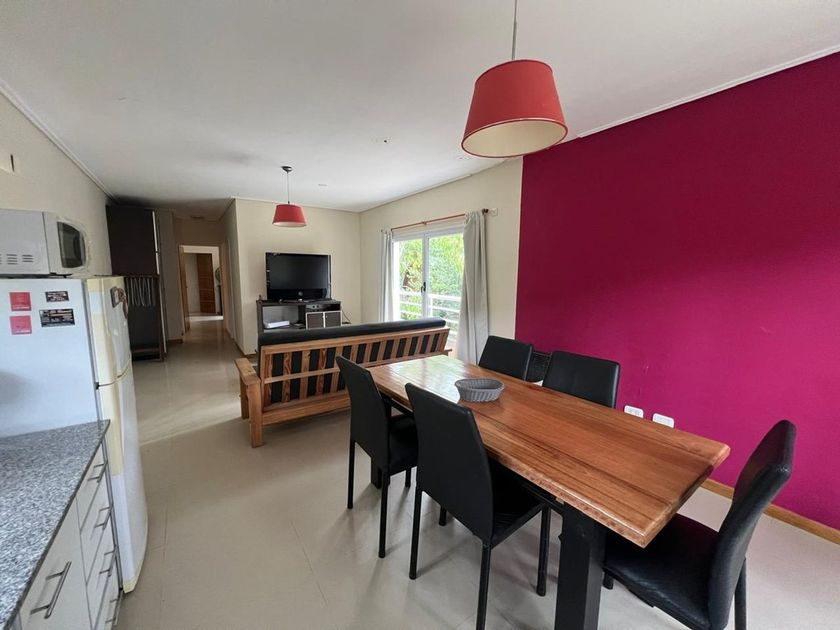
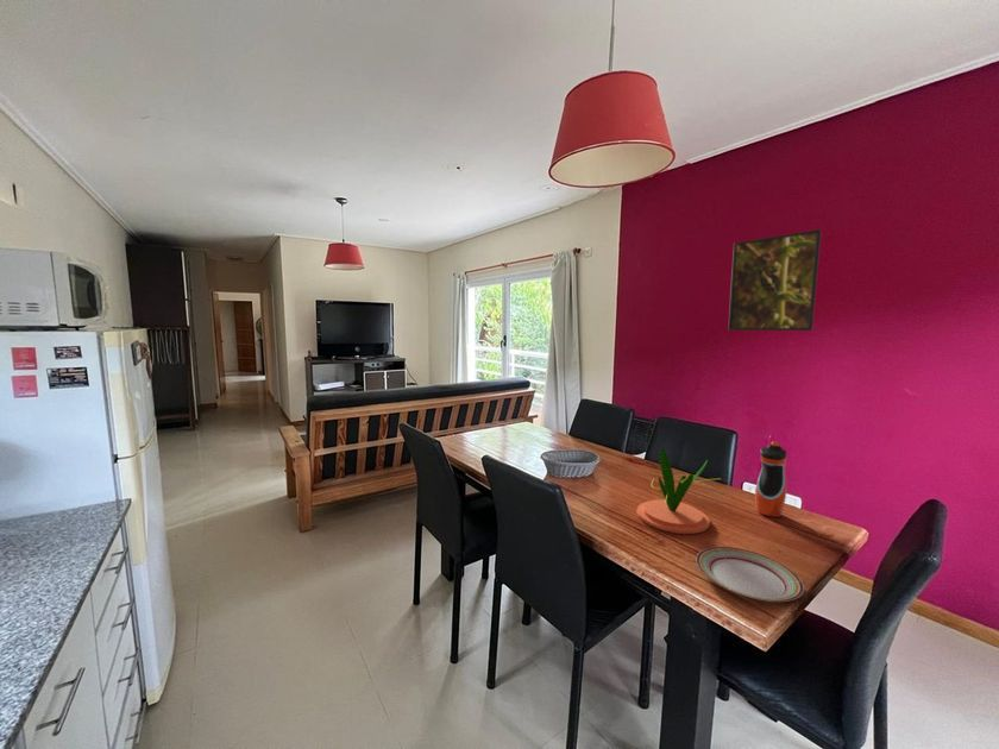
+ plate [696,546,805,603]
+ water bottle [754,441,787,518]
+ plant [636,448,722,535]
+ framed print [727,228,823,332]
